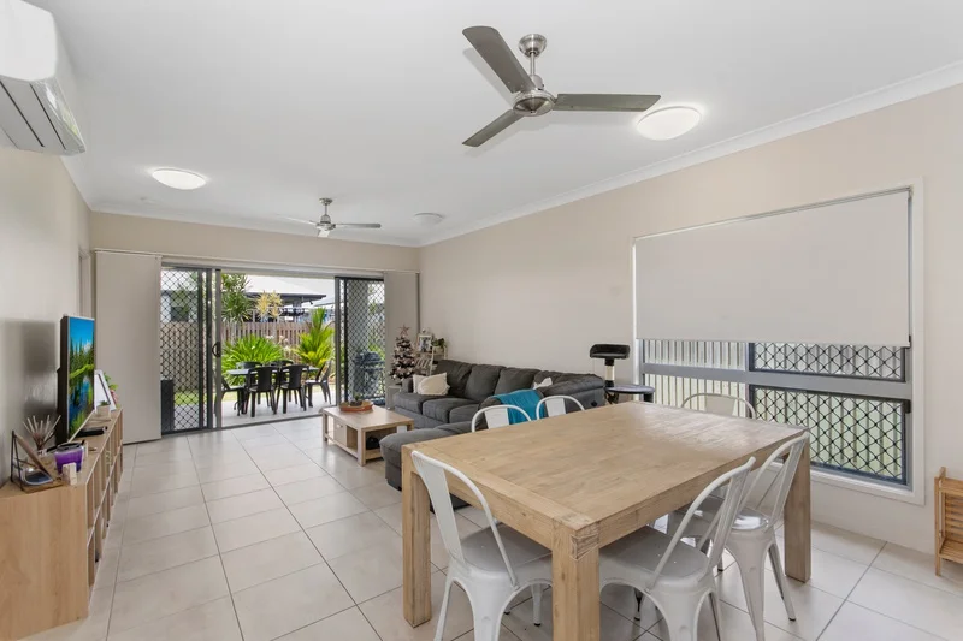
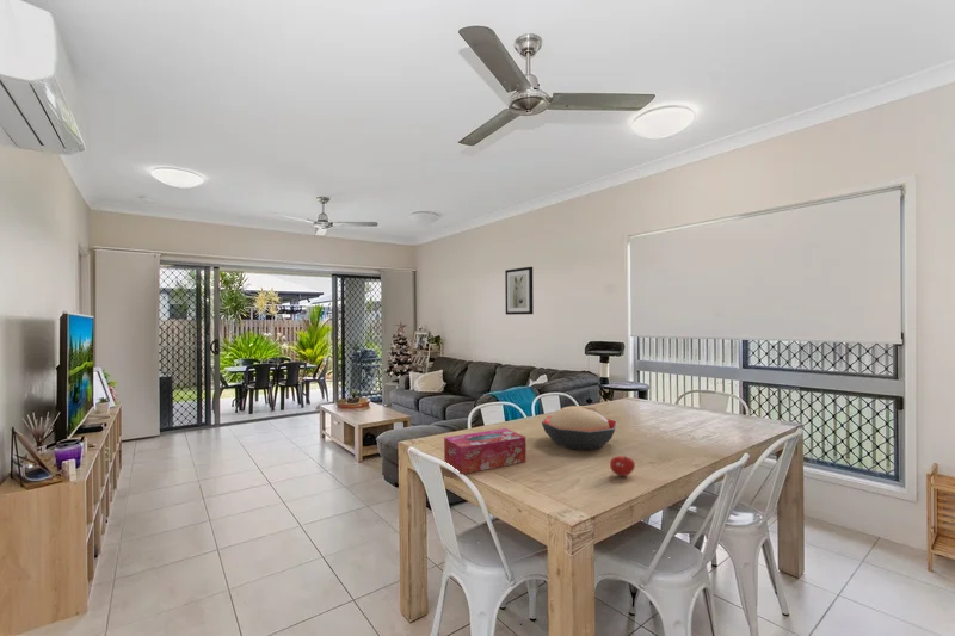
+ decorative bowl [541,405,618,451]
+ fruit [609,455,636,477]
+ wall art [504,266,535,316]
+ tissue box [443,427,528,476]
